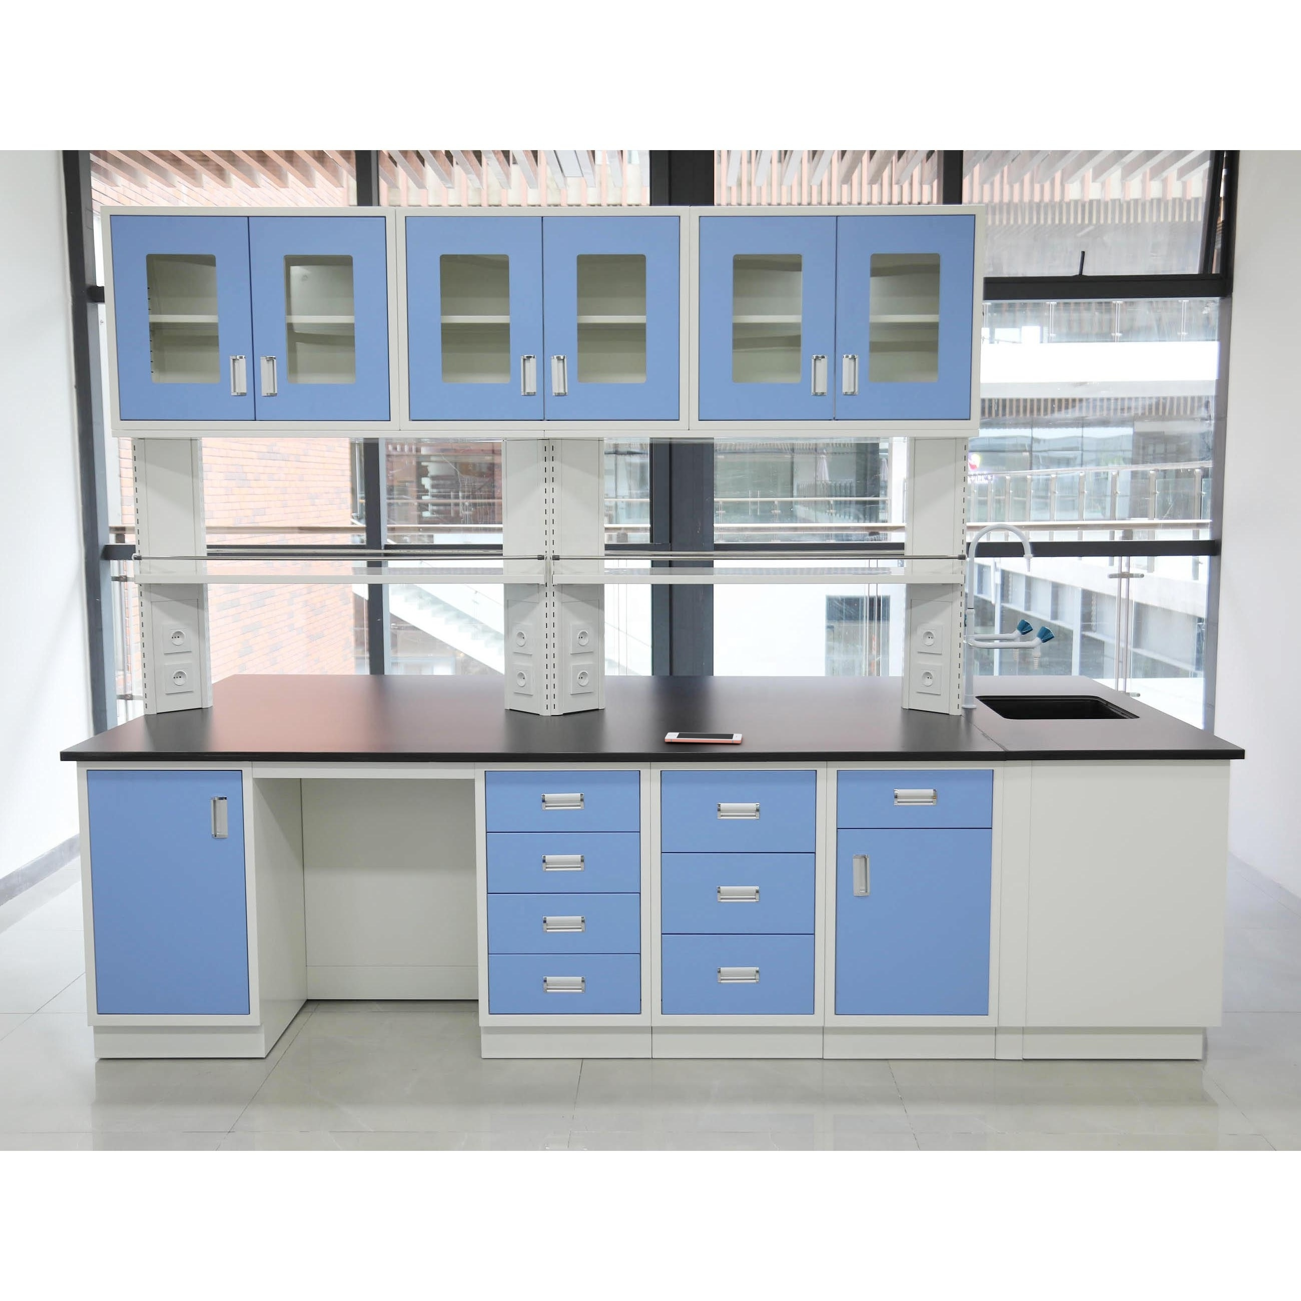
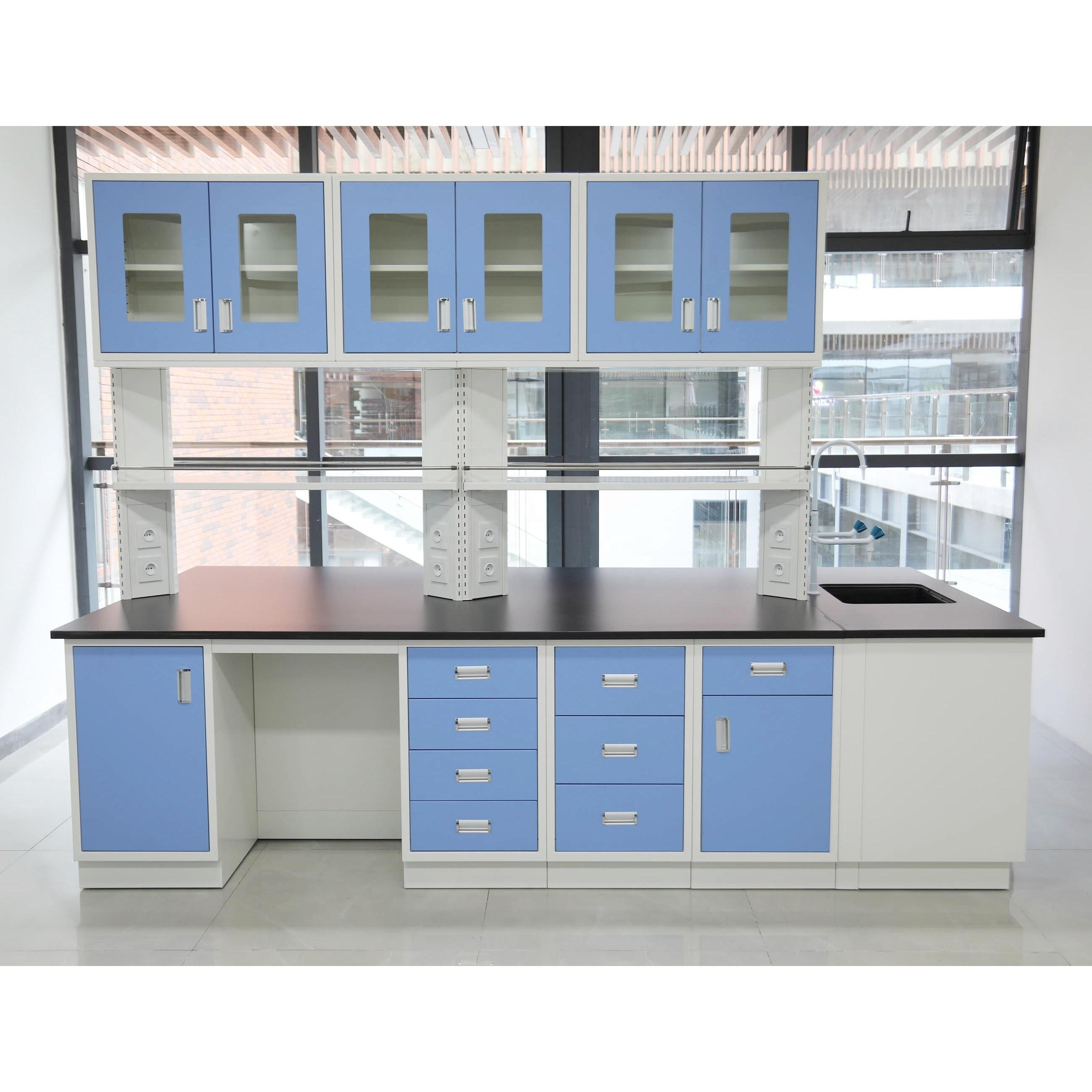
- cell phone [665,732,742,743]
